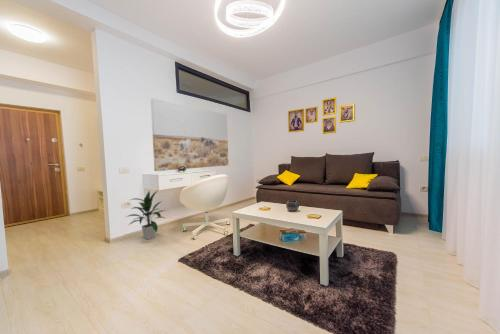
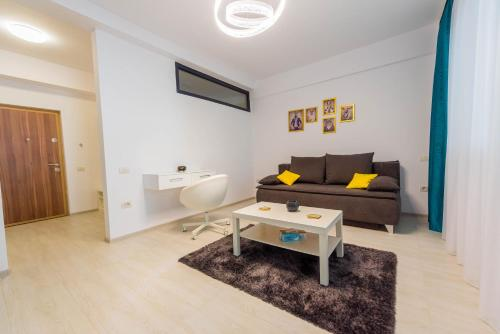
- wall art [150,97,229,172]
- indoor plant [125,189,167,241]
